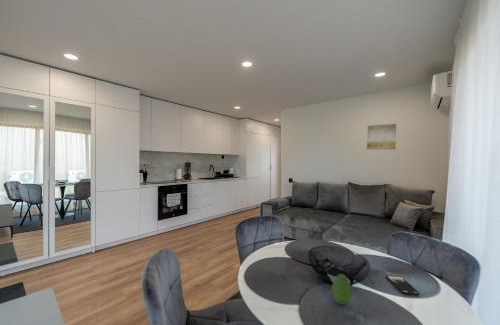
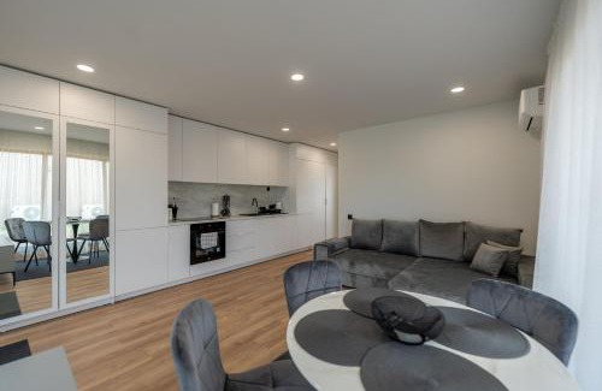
- fruit [331,273,353,306]
- wall art [366,123,397,151]
- smartphone [385,274,420,296]
